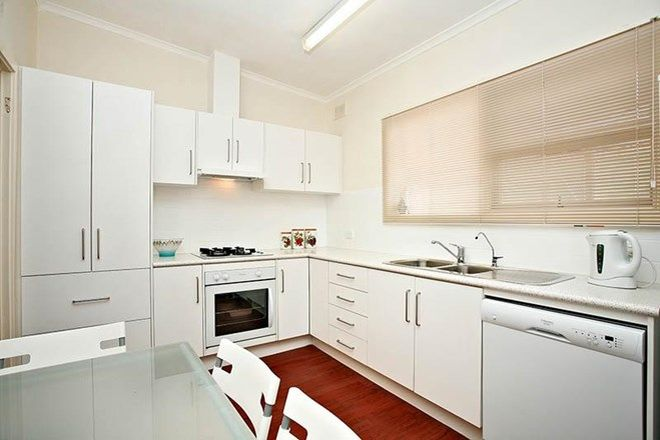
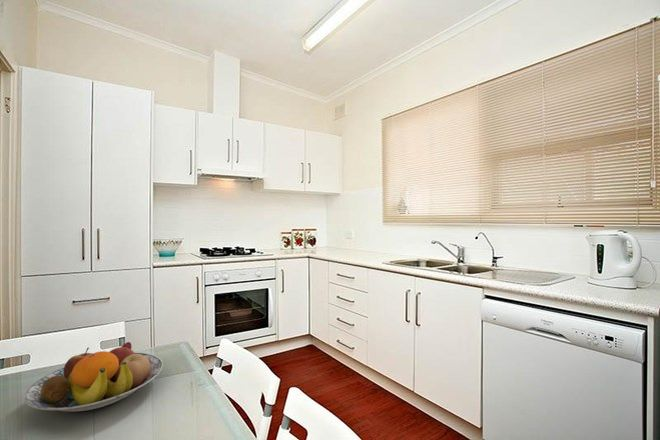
+ fruit bowl [23,341,164,412]
